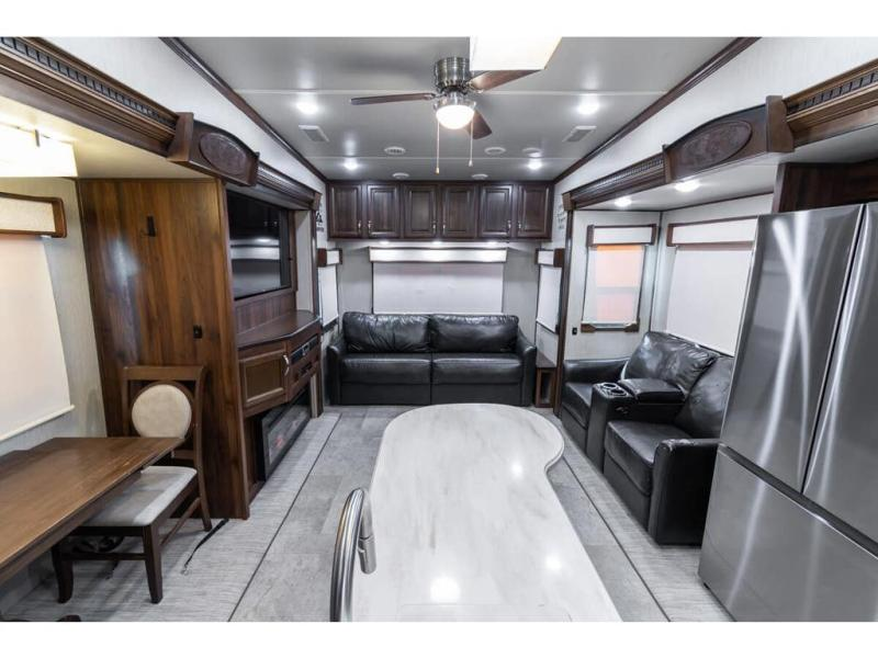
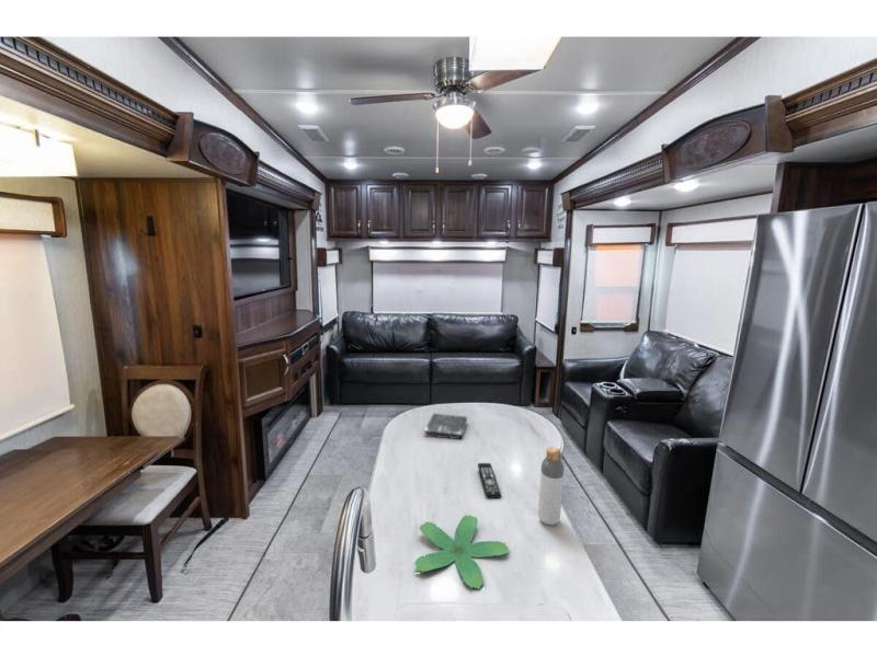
+ book [423,413,468,440]
+ remote control [477,462,502,499]
+ bottle [537,446,566,526]
+ plant [413,514,512,590]
